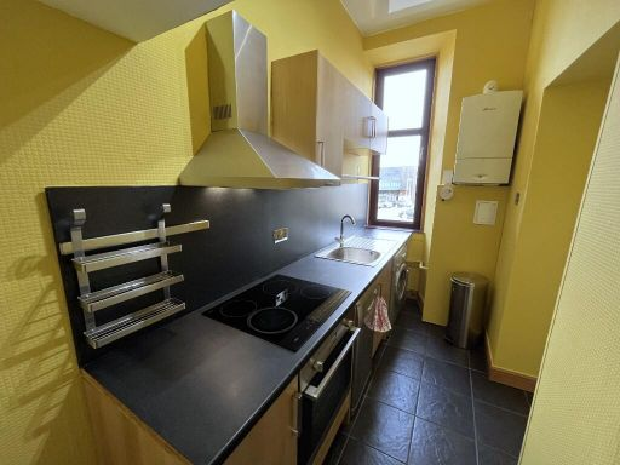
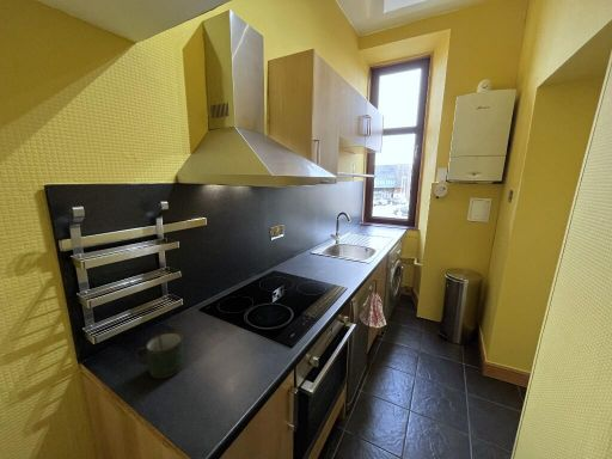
+ mug [134,331,185,379]
